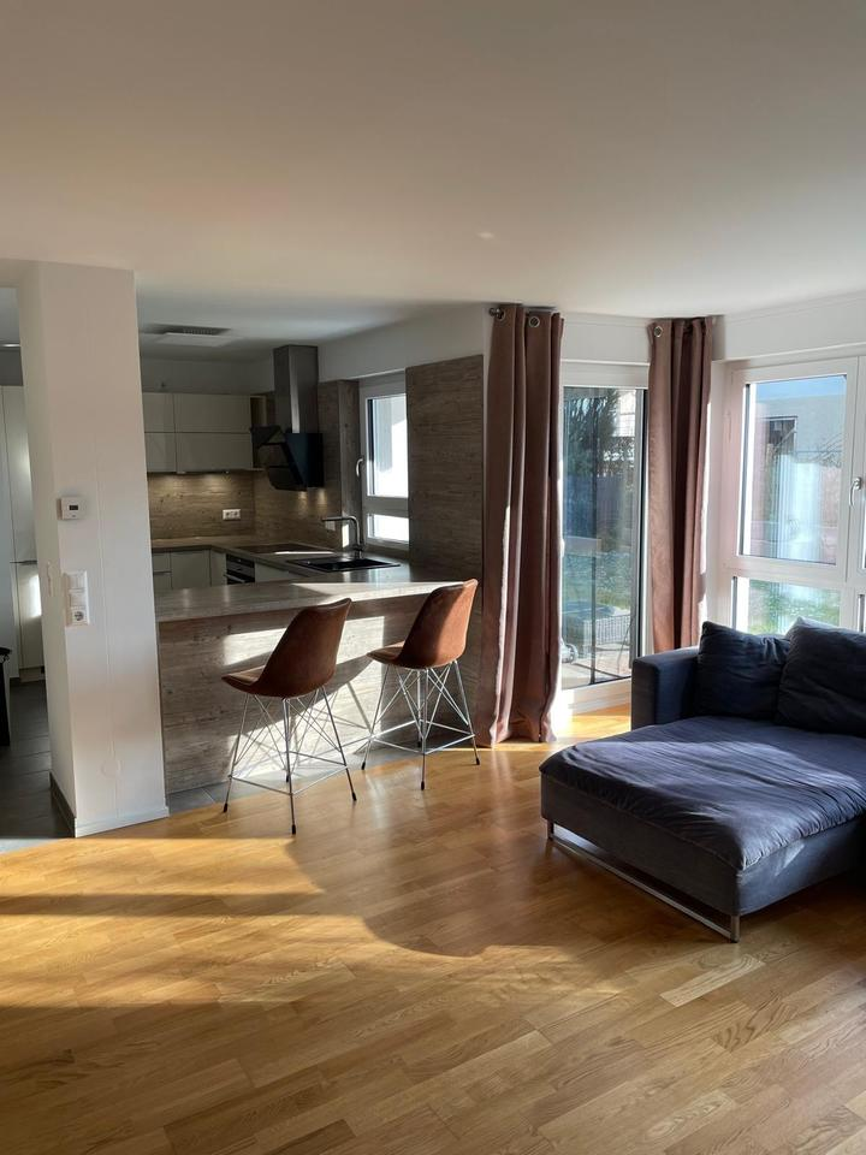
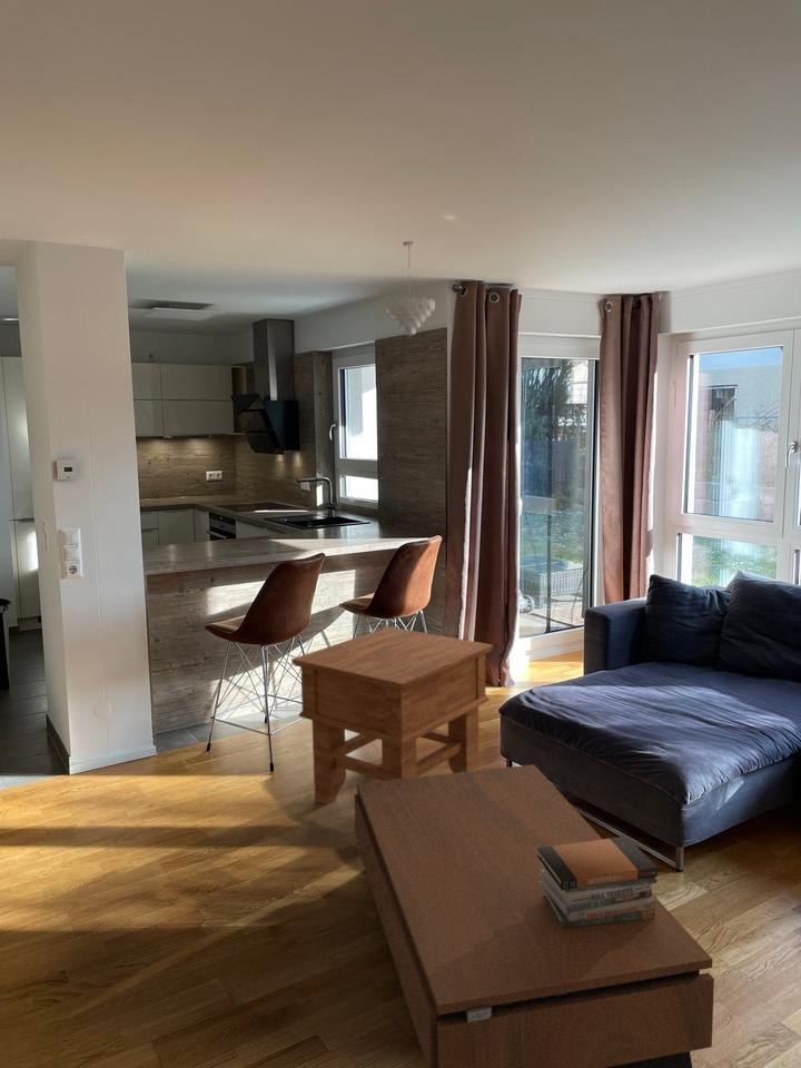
+ coffee table [354,763,715,1068]
+ book stack [537,835,659,929]
+ side table [290,626,495,805]
+ pendant light [384,240,436,336]
